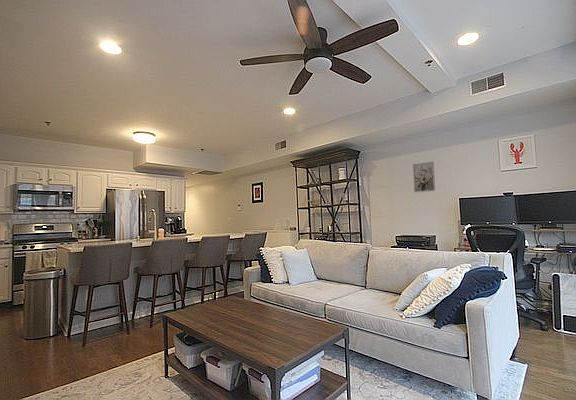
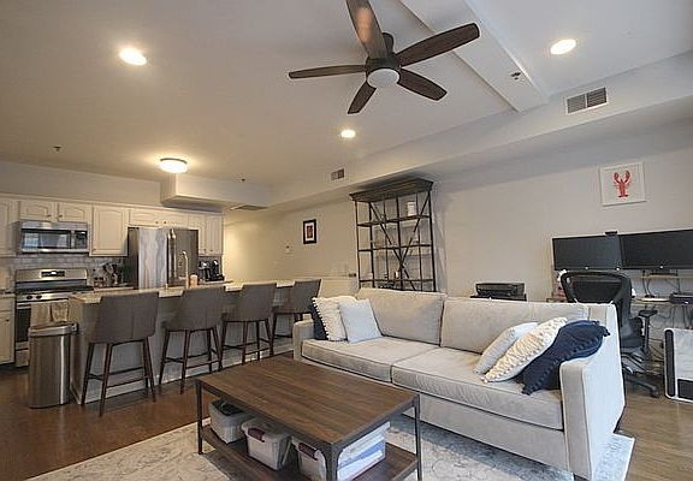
- wall art [412,161,436,193]
